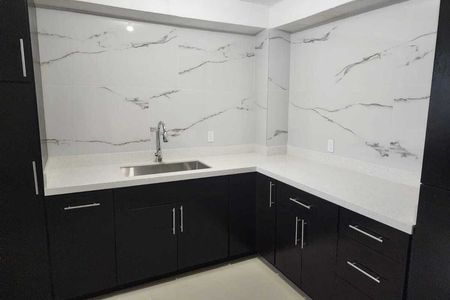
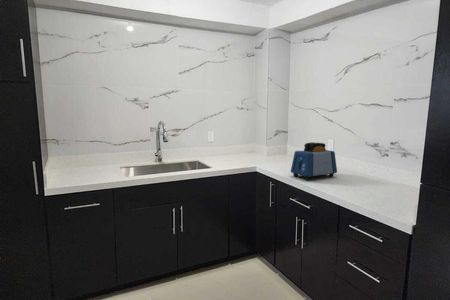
+ toaster [290,141,338,181]
